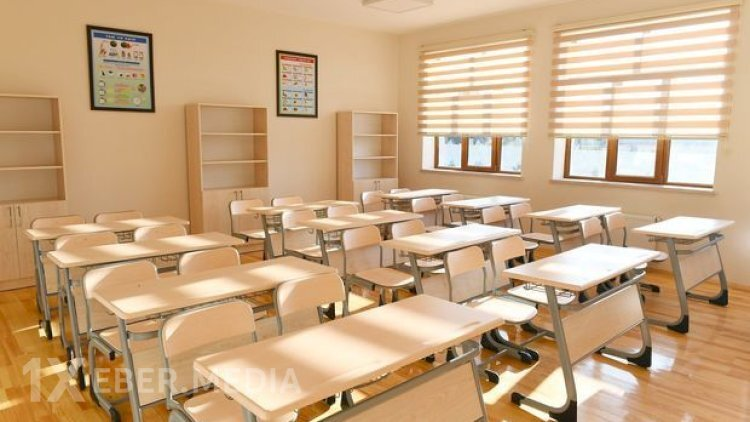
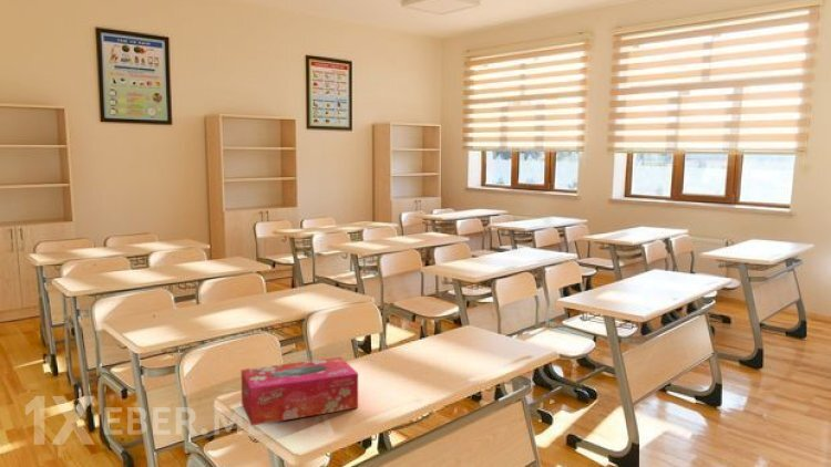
+ tissue box [240,356,359,427]
